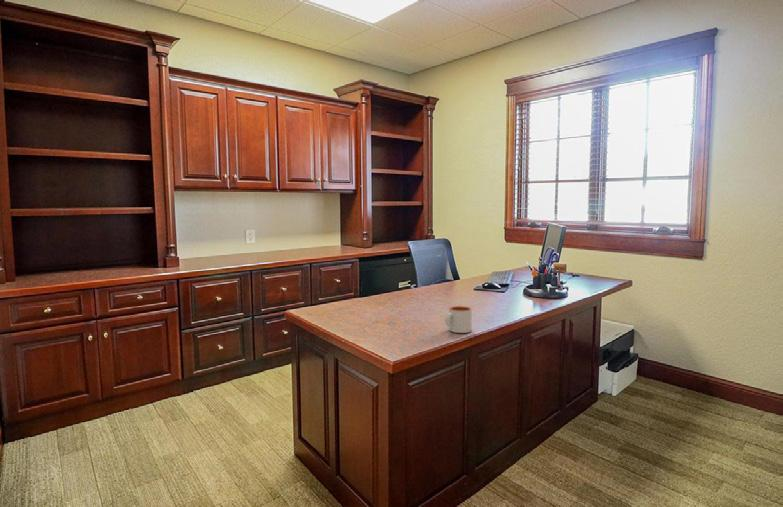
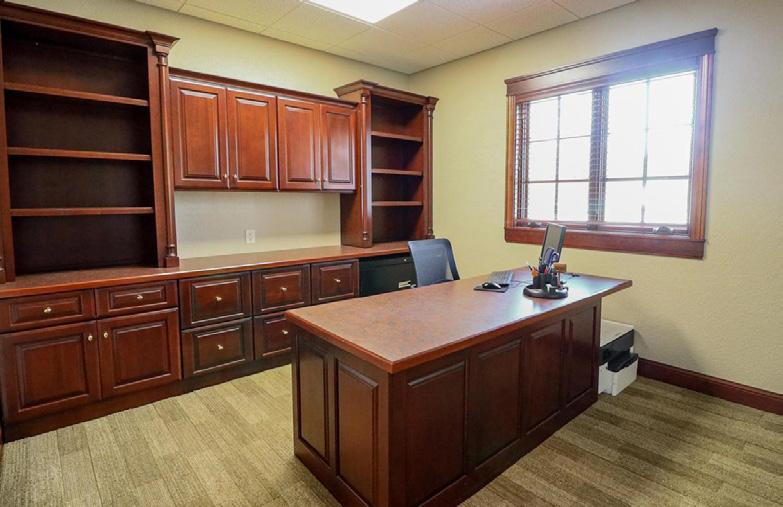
- mug [444,305,473,334]
